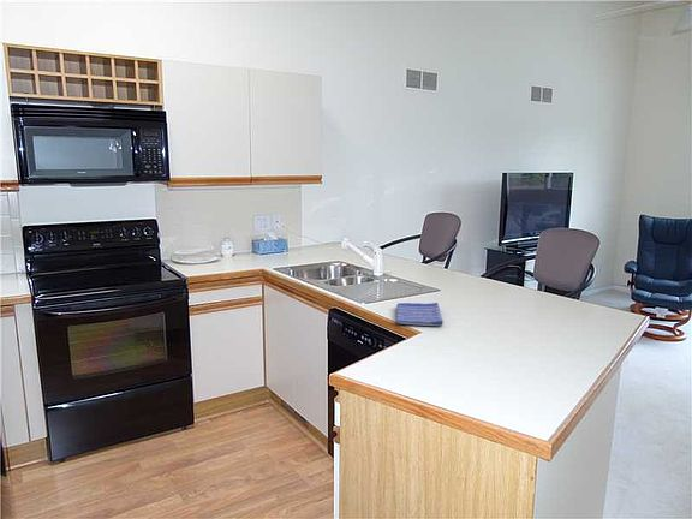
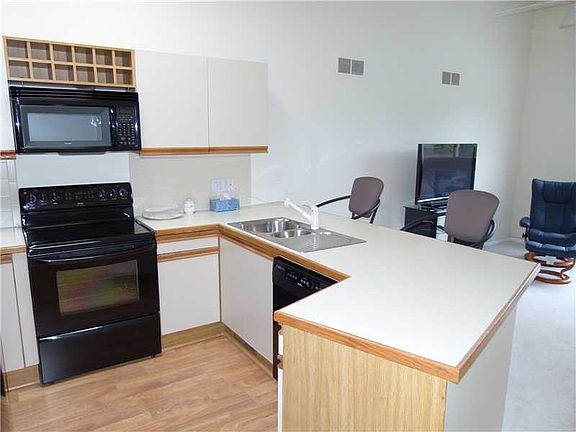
- dish towel [395,302,445,327]
